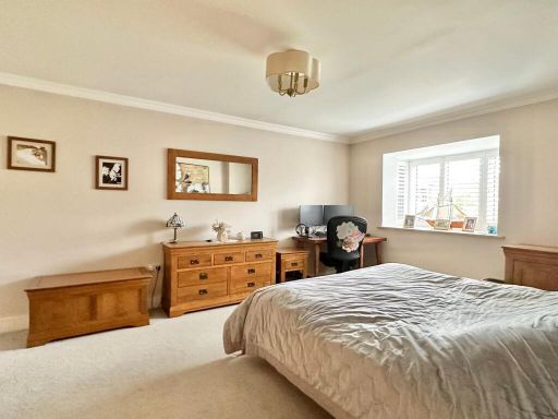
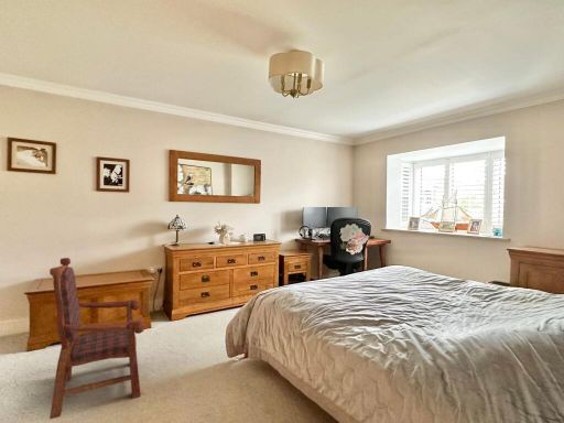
+ armchair [48,257,145,420]
